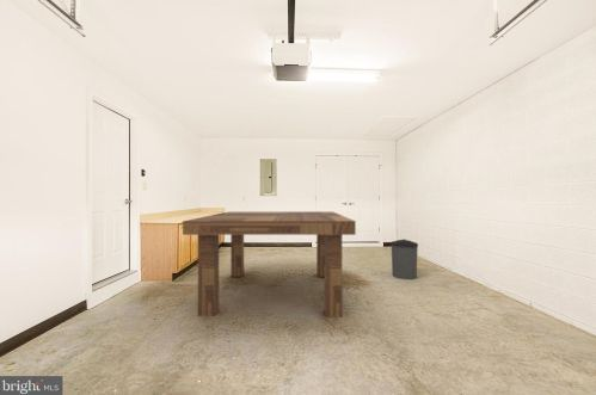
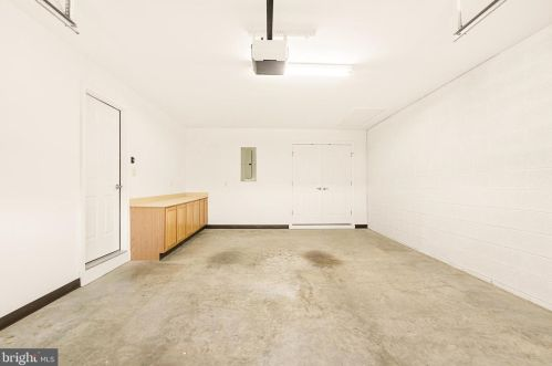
- dining table [182,210,357,319]
- trash can [389,239,419,280]
